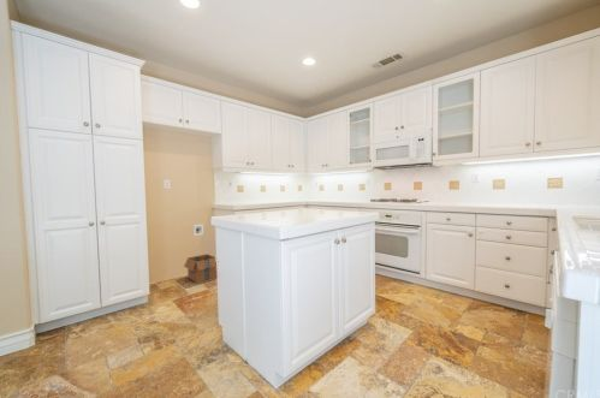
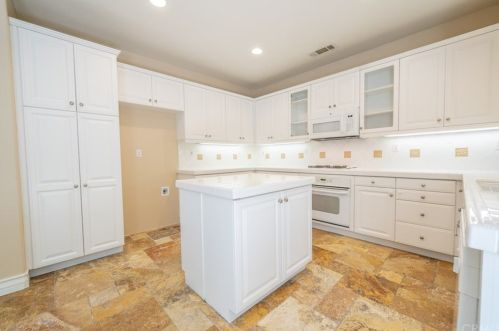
- cardboard box [183,253,218,284]
